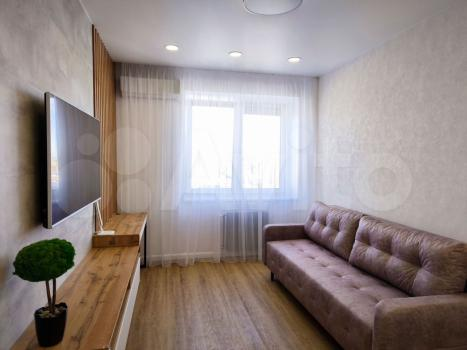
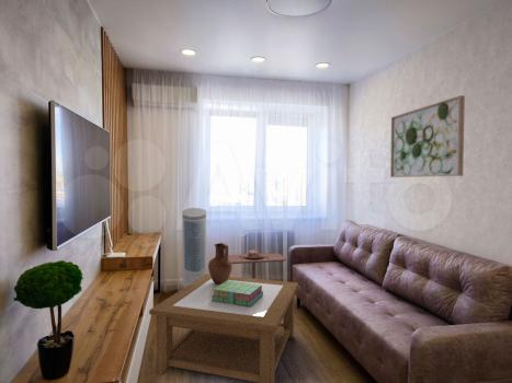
+ side table [228,248,287,279]
+ stack of books [212,280,263,307]
+ coffee table [148,274,299,383]
+ wall art [389,94,466,178]
+ vase [207,242,234,285]
+ air purifier [181,207,207,288]
